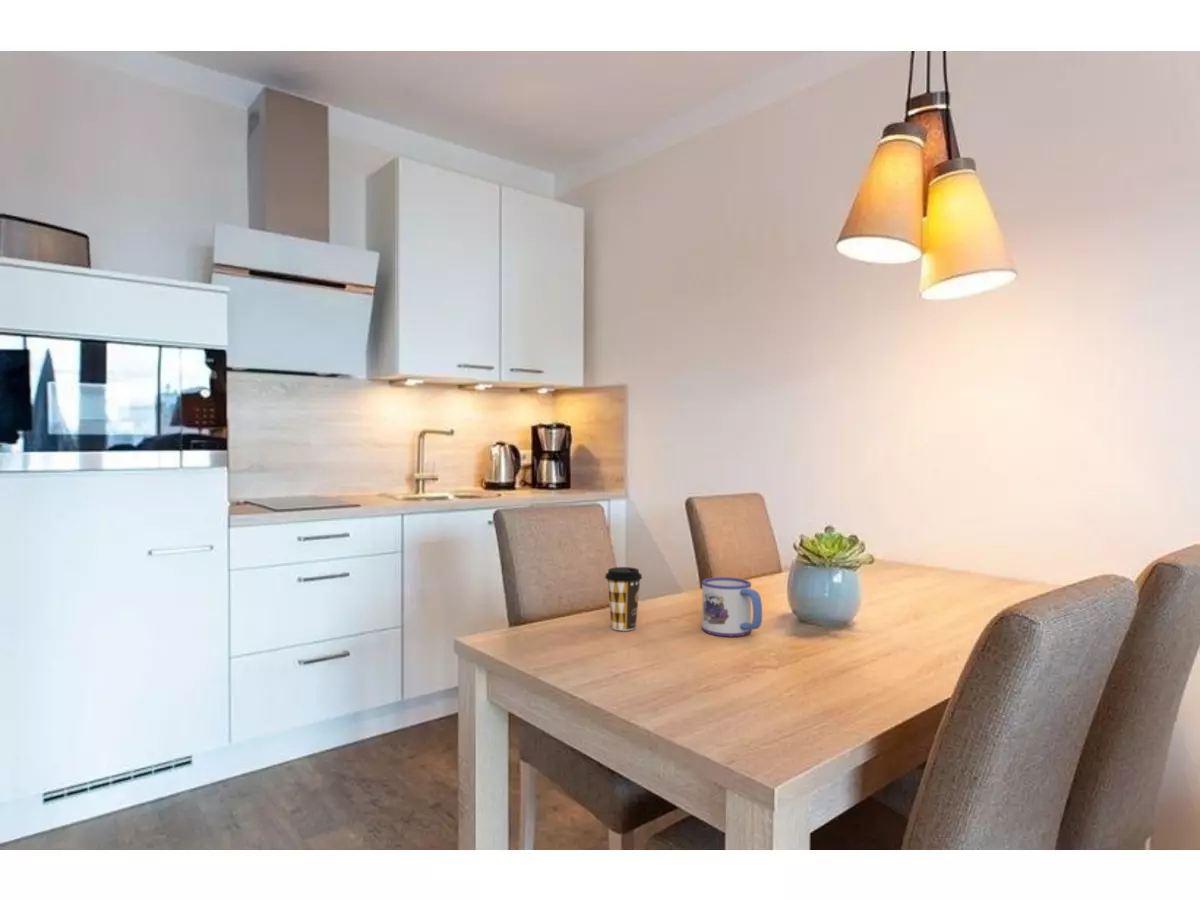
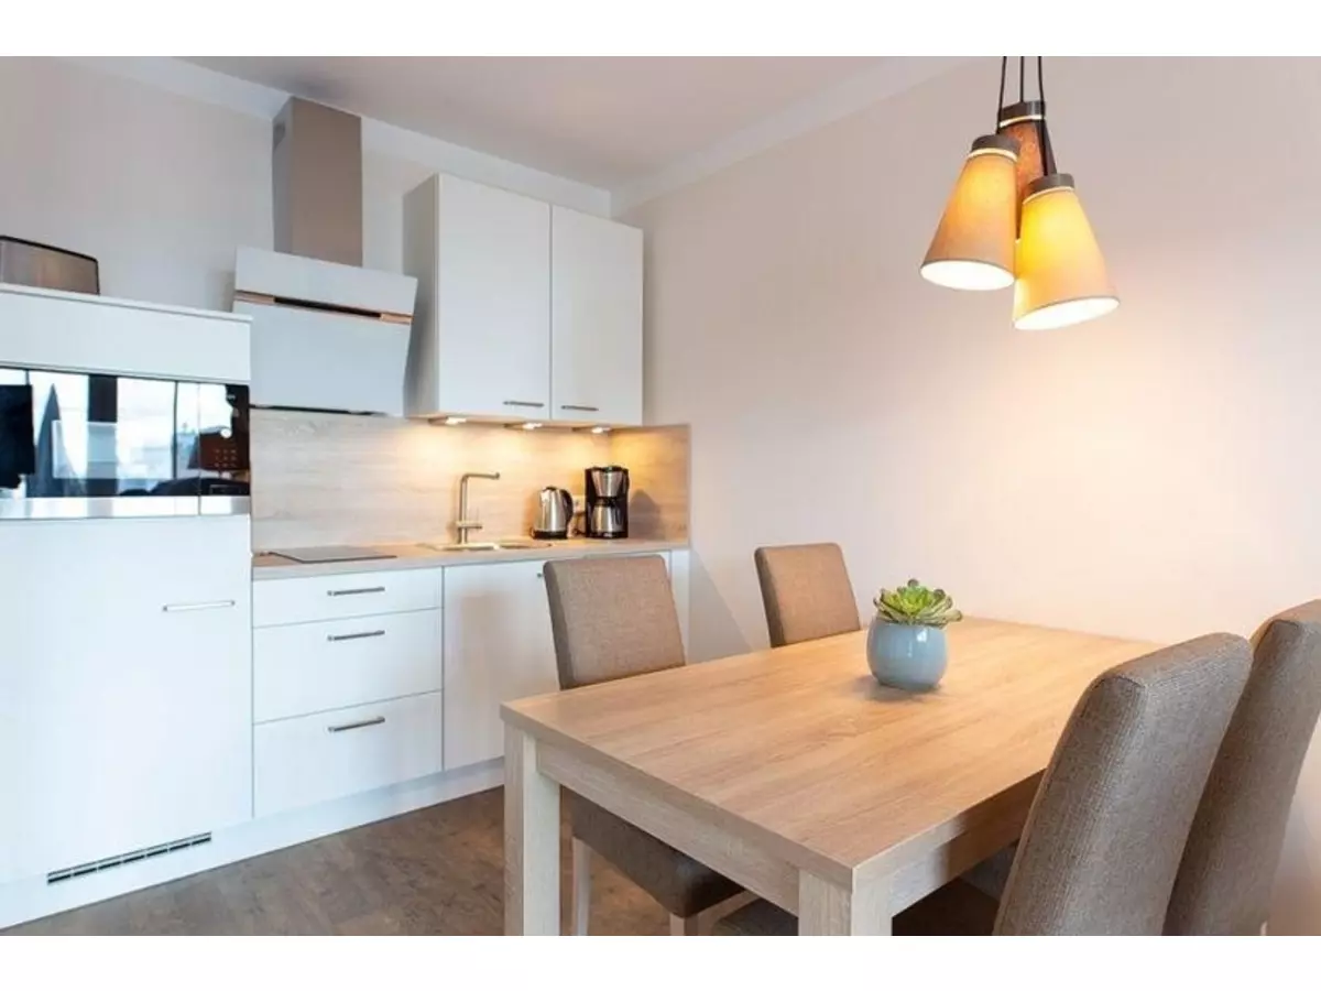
- mug [701,576,763,637]
- coffee cup [604,566,643,632]
